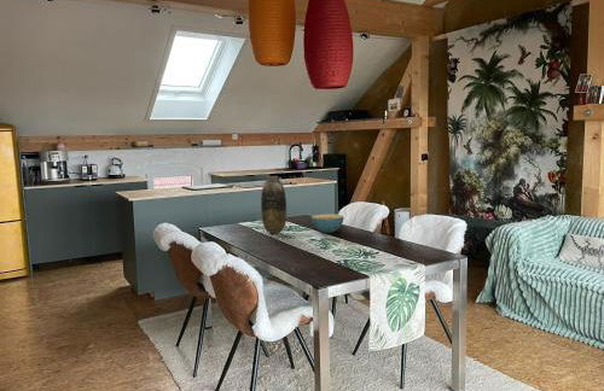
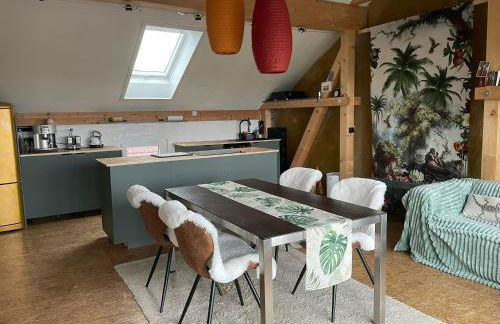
- cereal bowl [310,212,345,234]
- vase [260,175,288,234]
